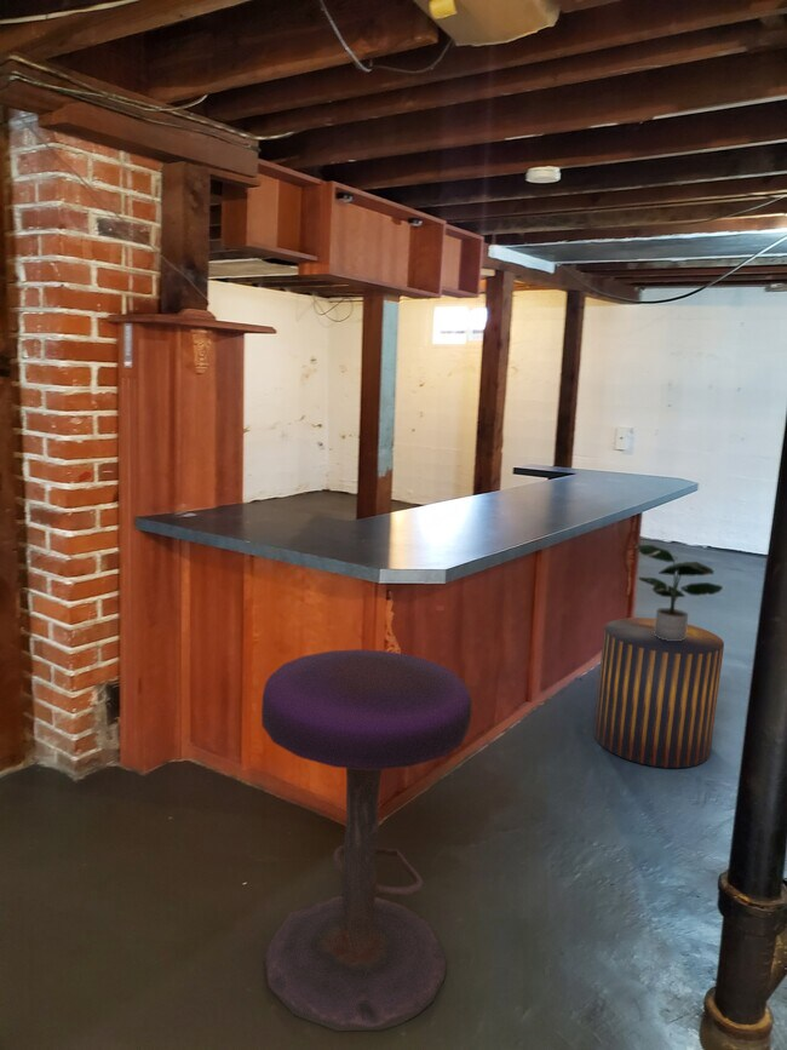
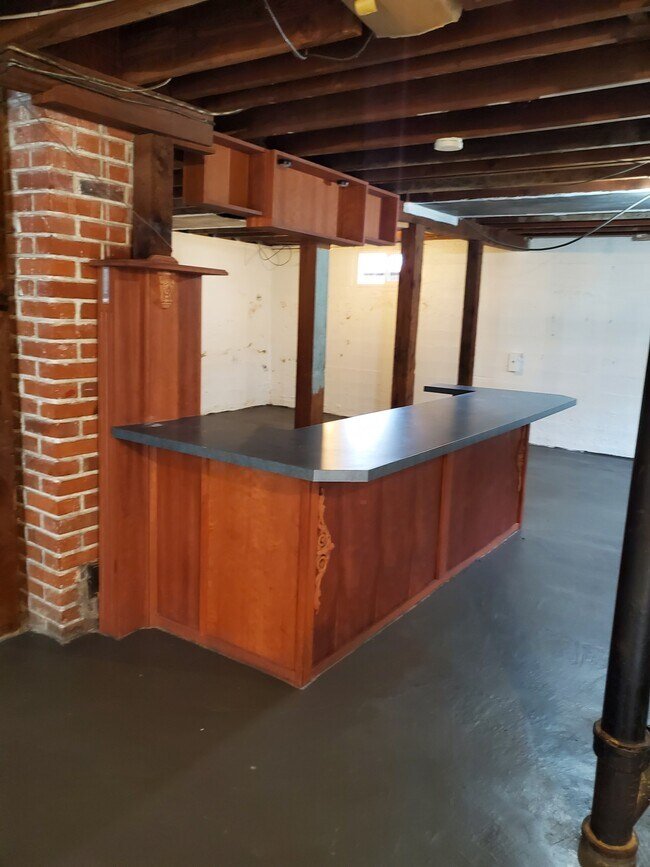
- stool [260,648,472,1032]
- stool [592,616,725,769]
- potted plant [634,544,724,641]
